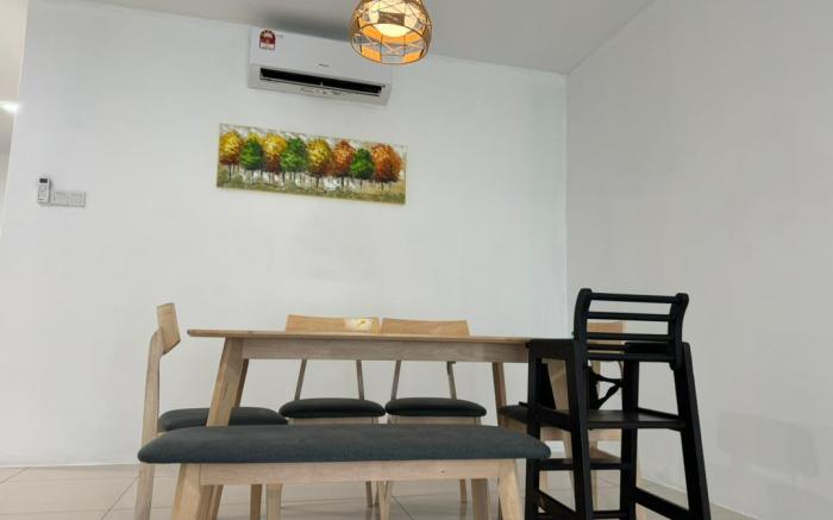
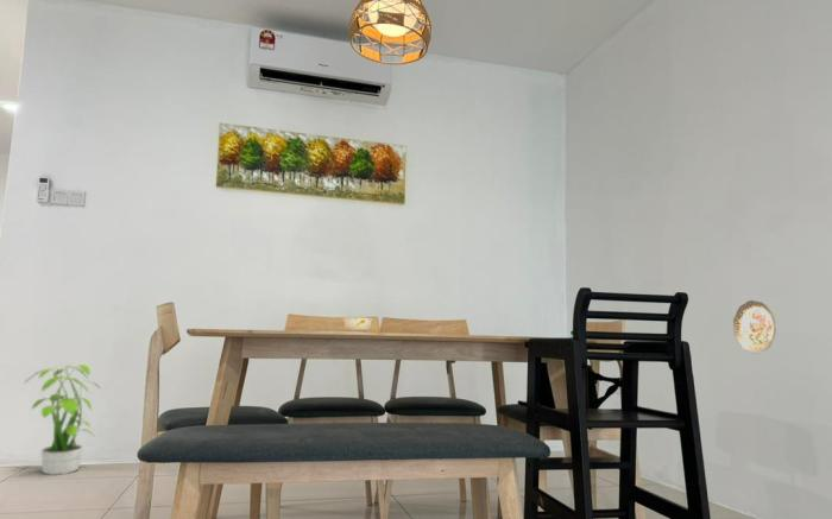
+ potted plant [21,361,102,476]
+ decorative plate [732,299,777,354]
